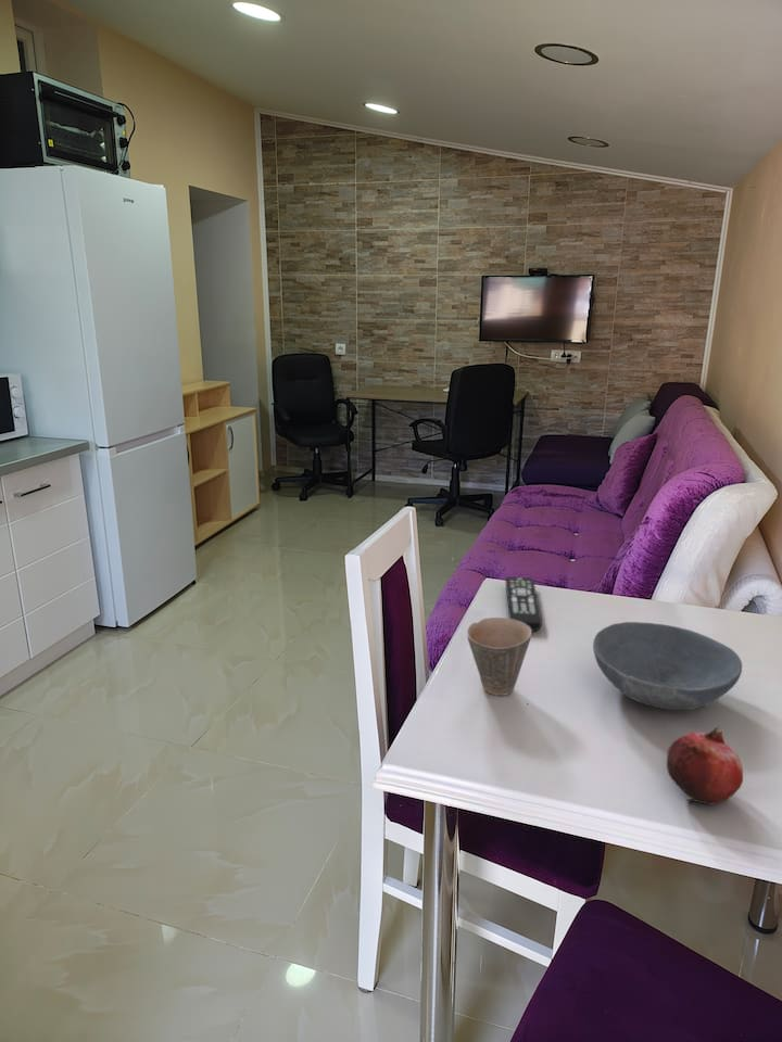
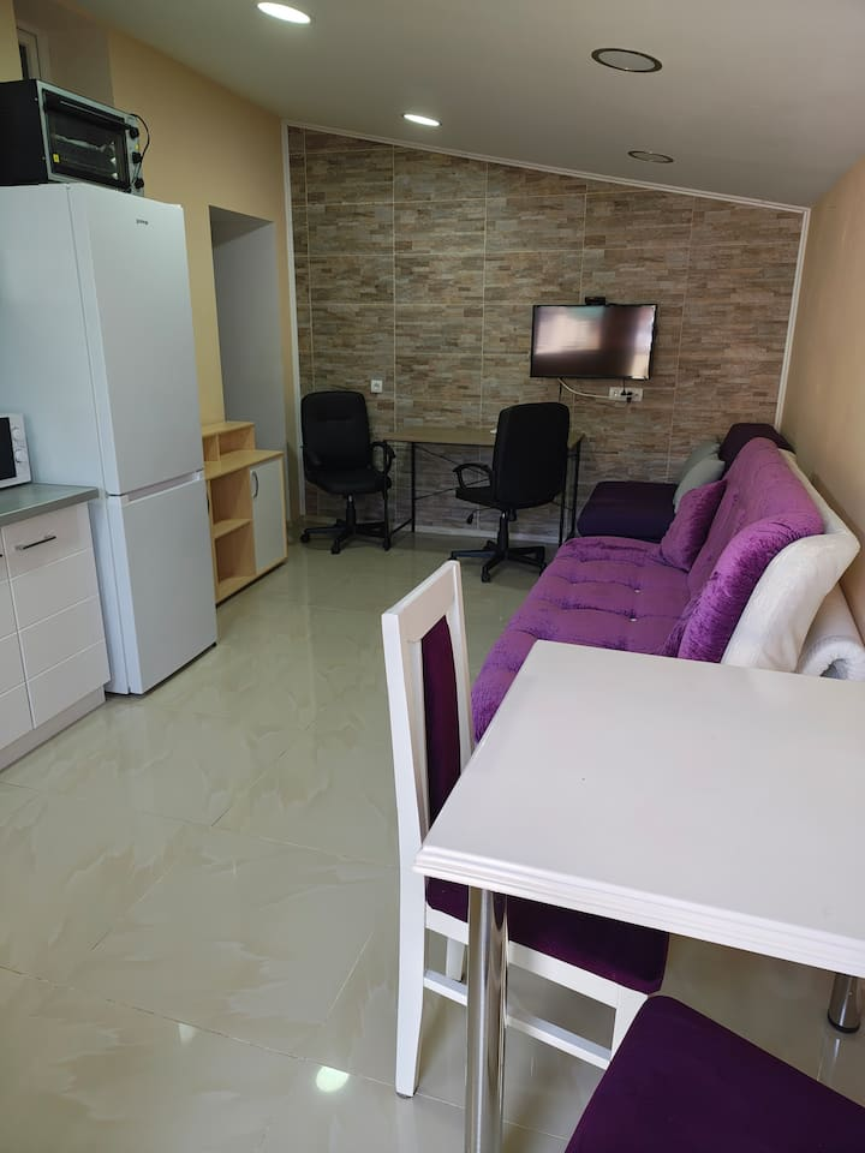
- bowl [592,621,743,711]
- cup [466,617,532,697]
- remote control [504,575,543,633]
- fruit [666,726,744,805]
